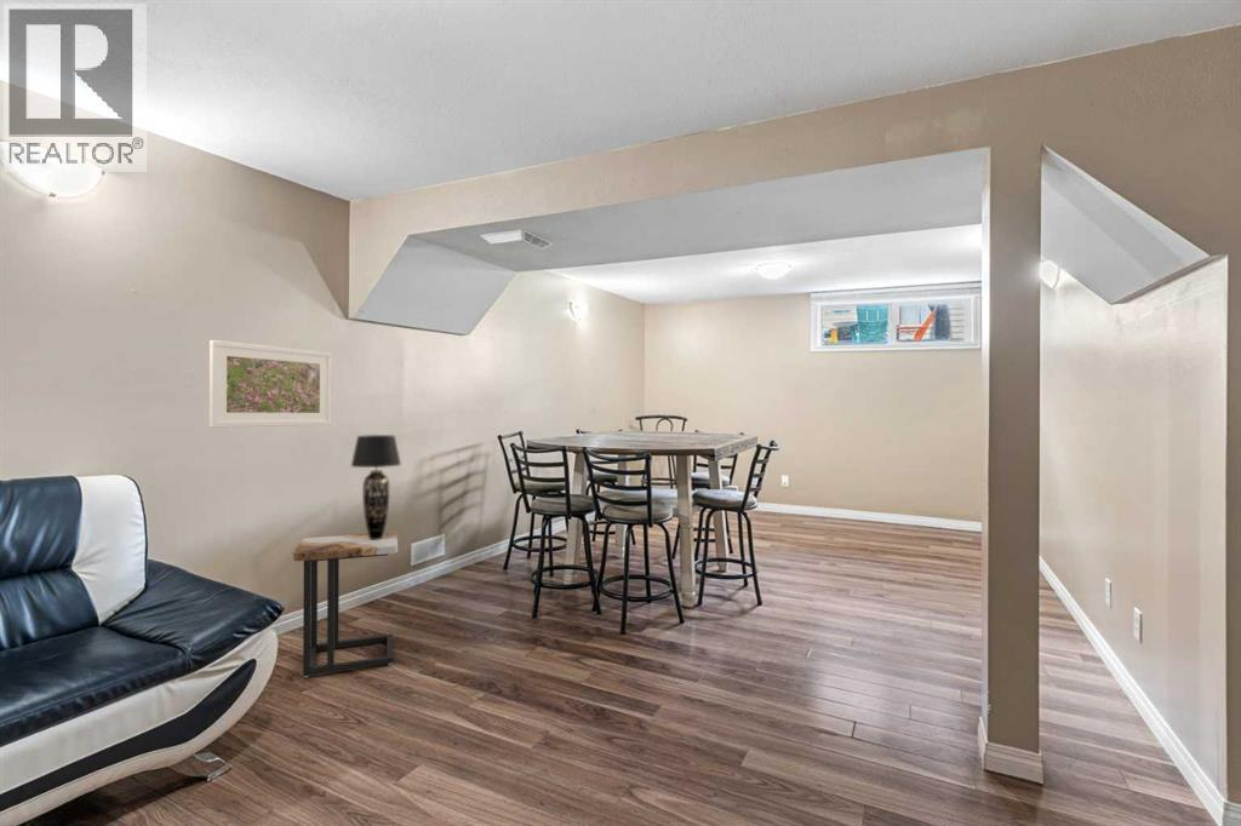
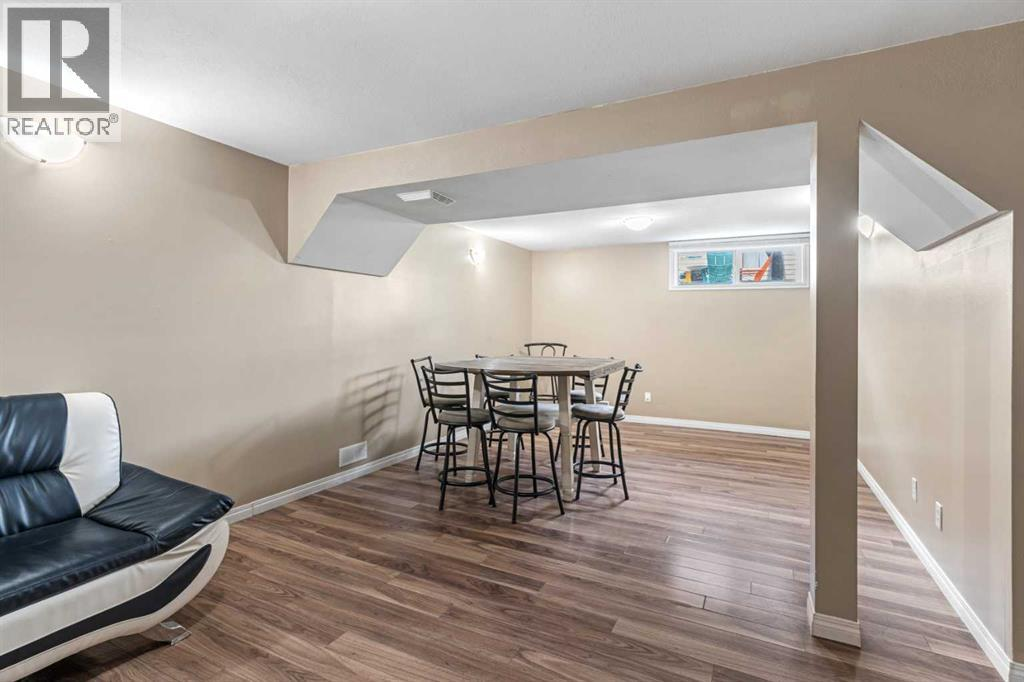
- side table [292,530,399,678]
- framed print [208,339,333,429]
- table lamp [349,434,402,540]
